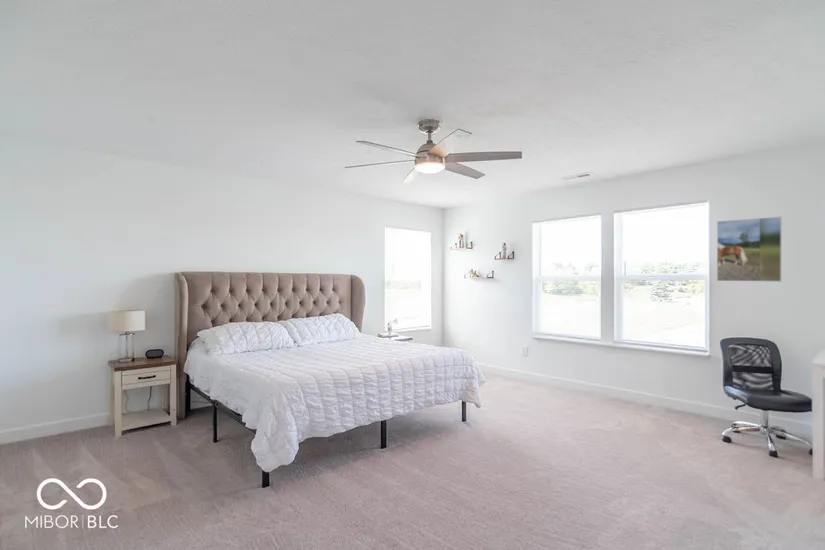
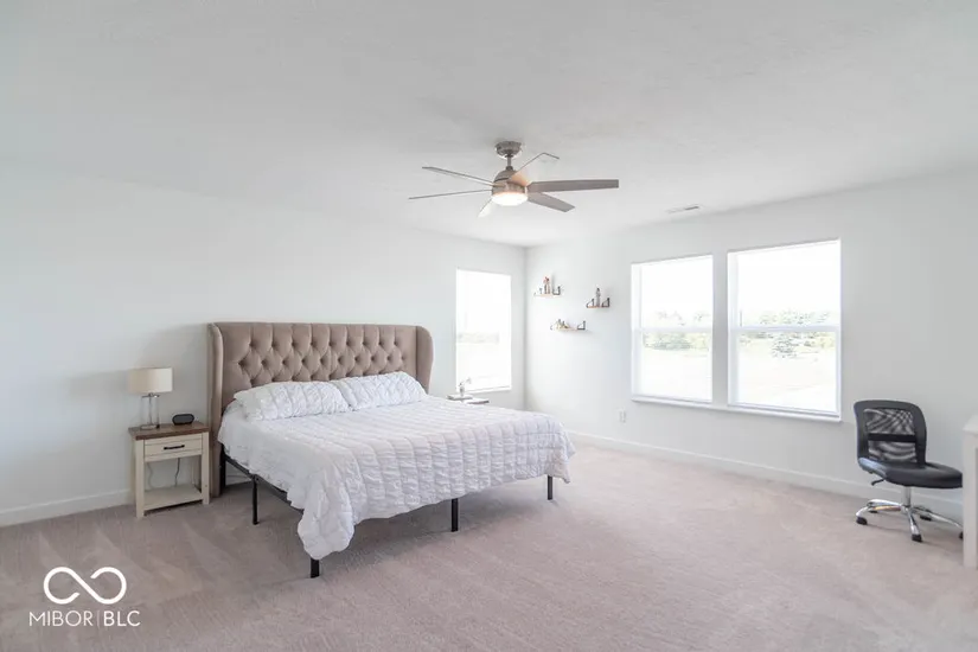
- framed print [716,216,783,283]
